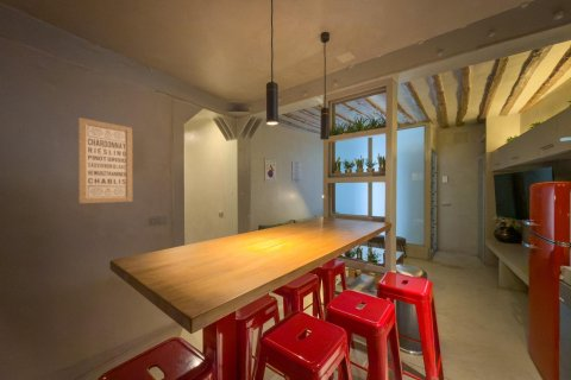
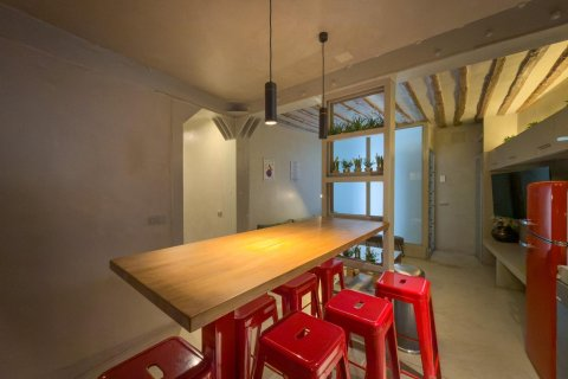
- wall art [77,116,133,204]
